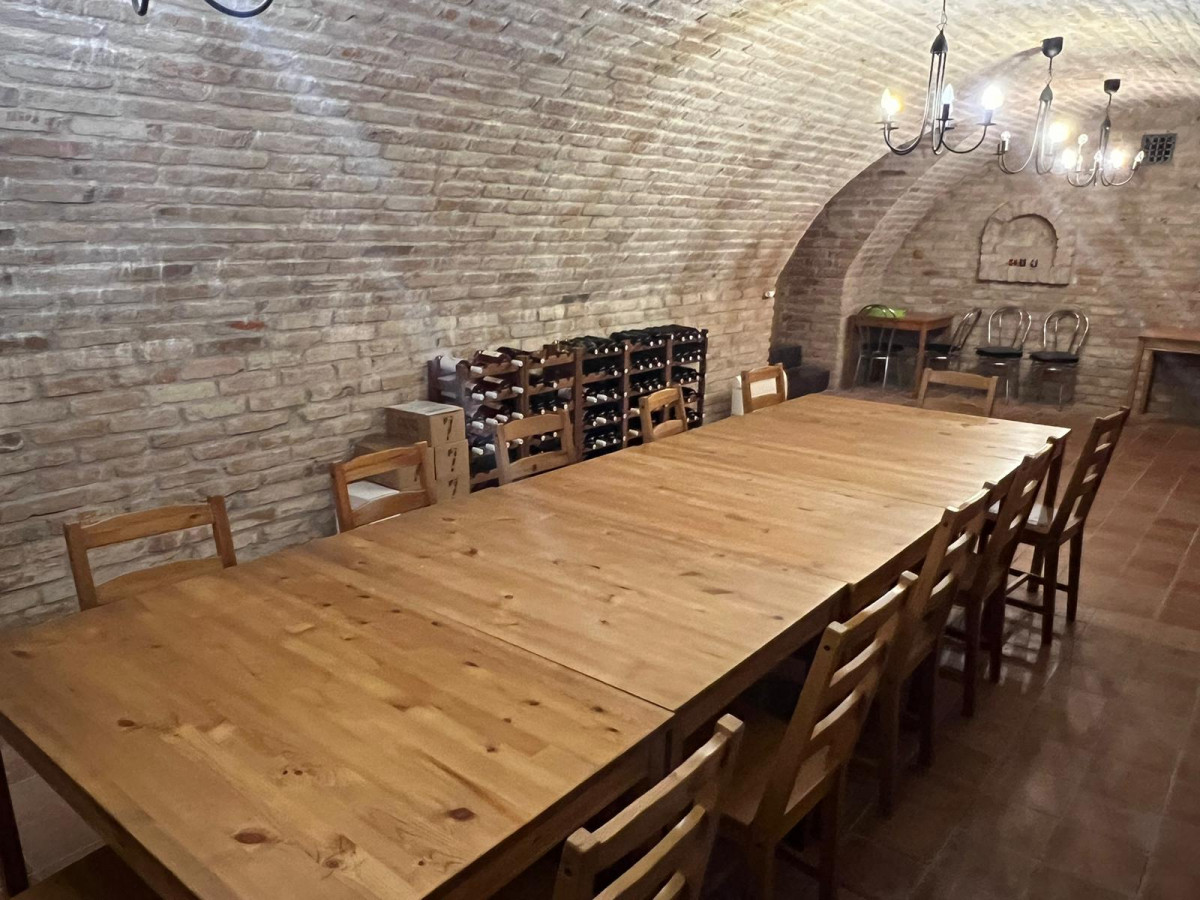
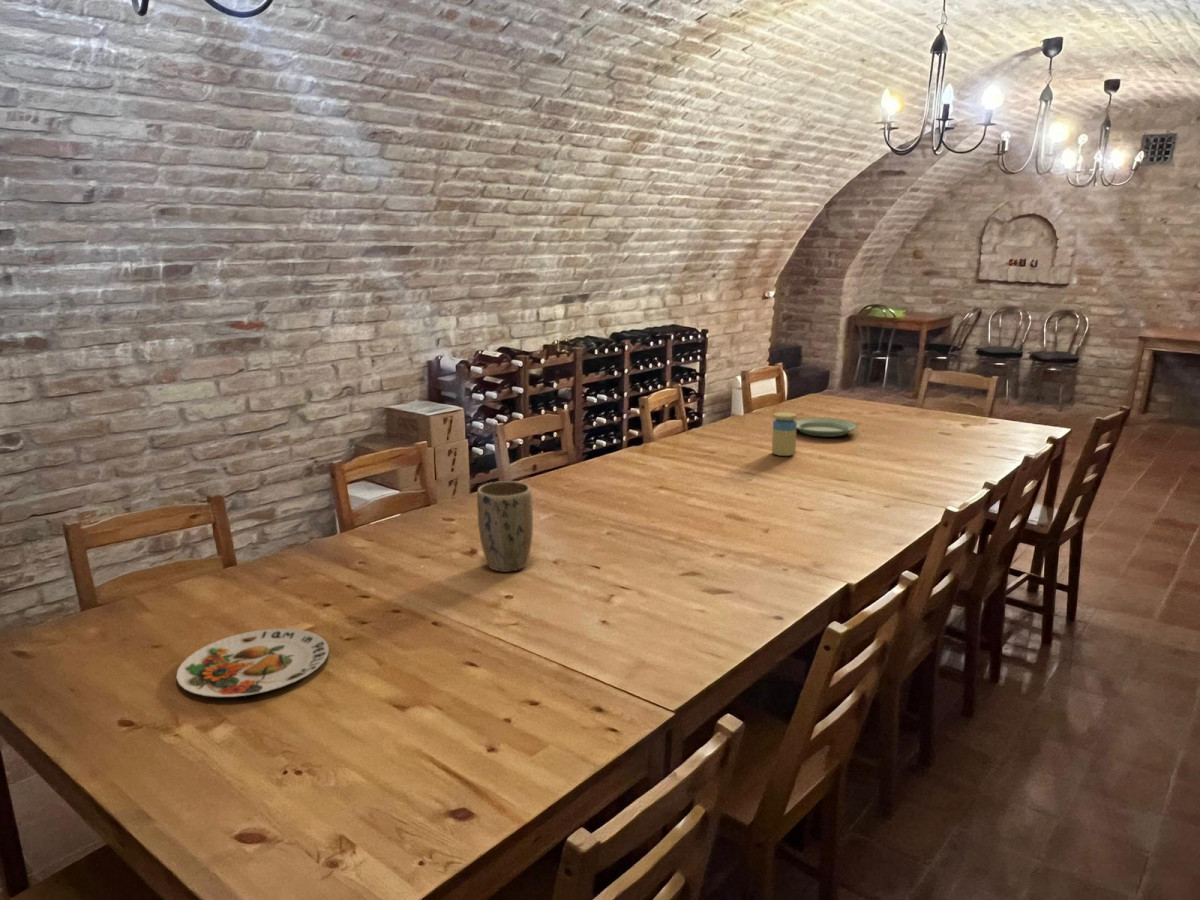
+ plate [175,628,330,698]
+ plant pot [476,480,534,573]
+ jar [771,411,797,457]
+ plate [795,417,859,438]
